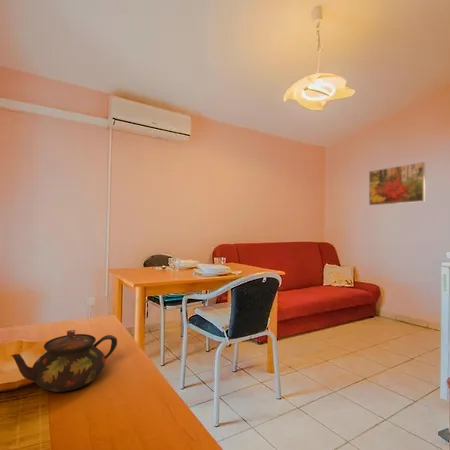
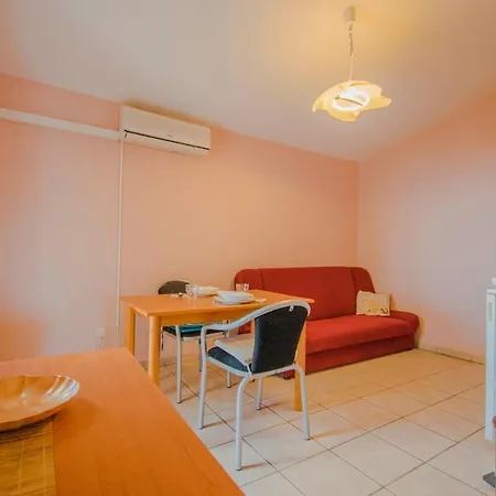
- teapot [10,329,118,393]
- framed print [368,161,426,206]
